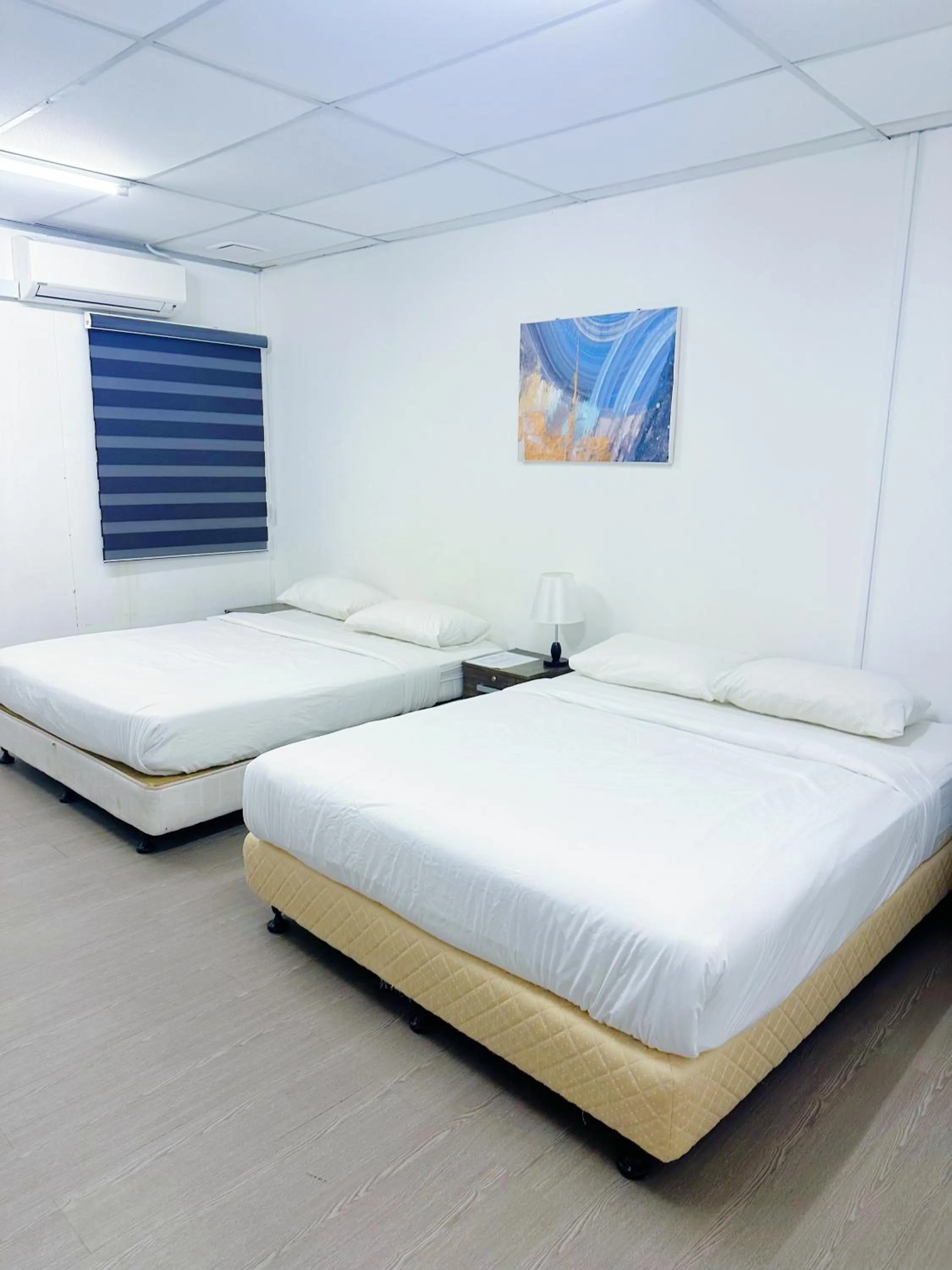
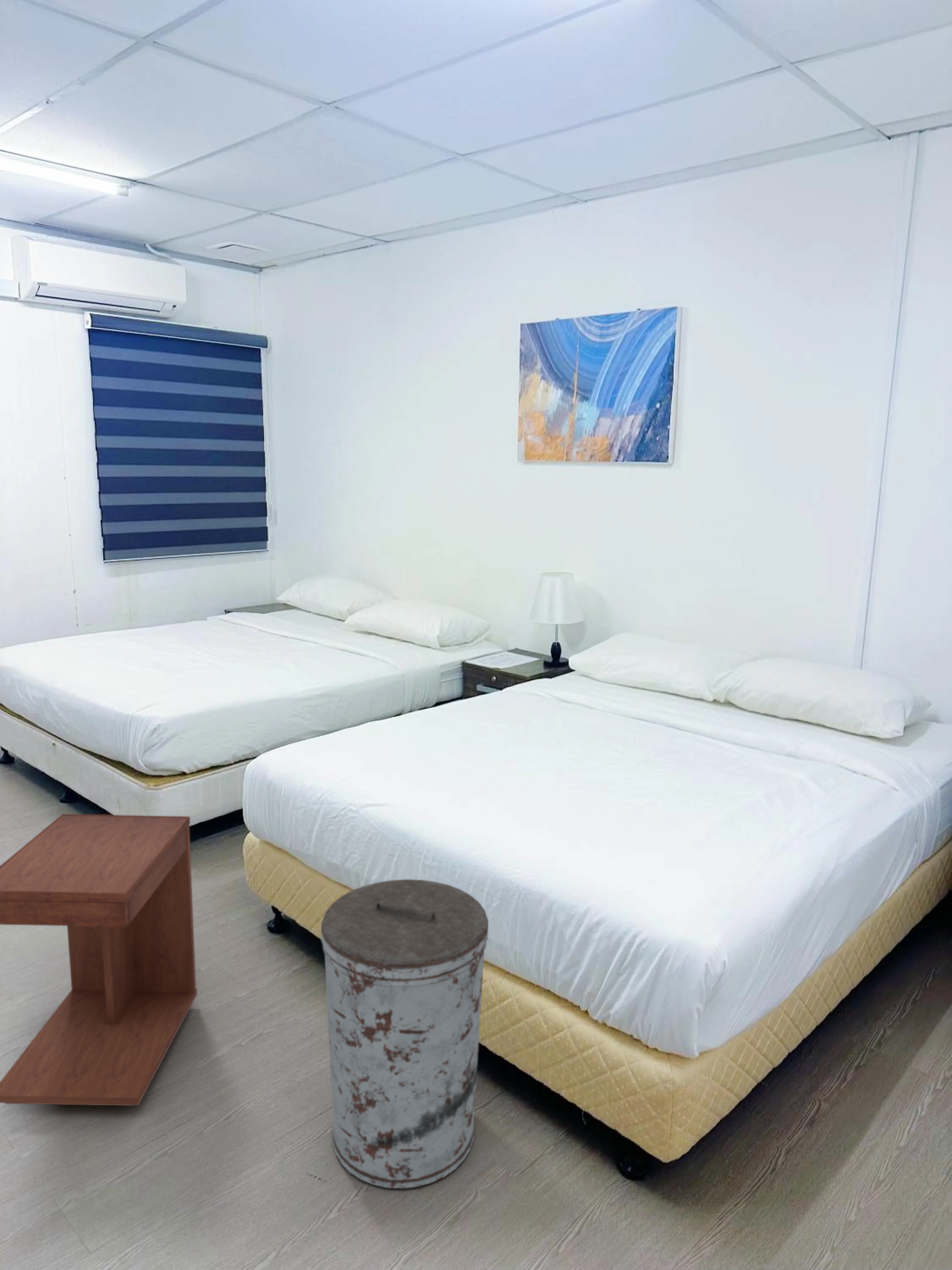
+ side table [0,814,198,1106]
+ trash can [321,879,489,1189]
